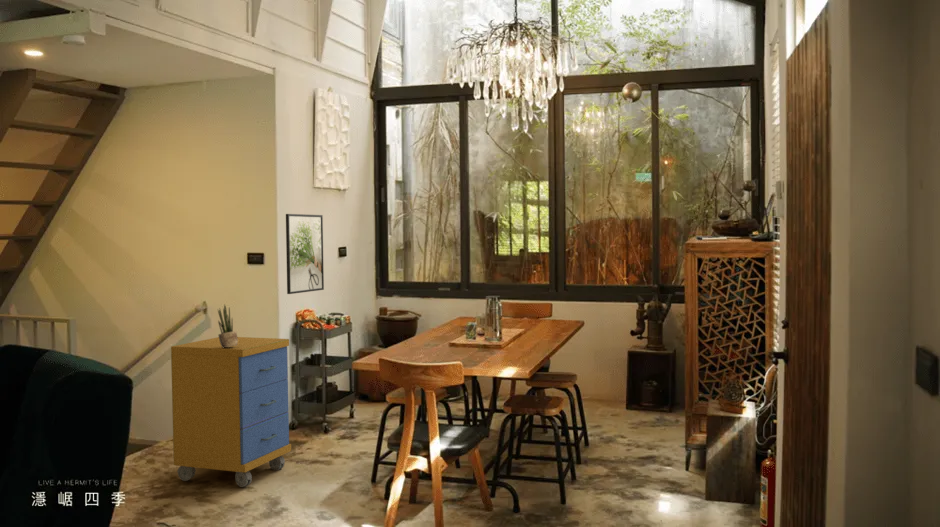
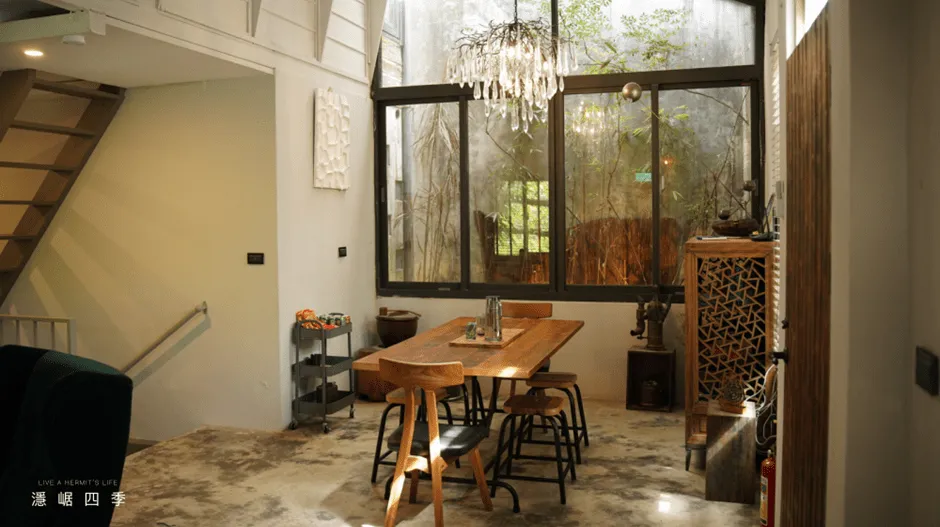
- potted plant [217,304,238,348]
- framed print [285,213,325,295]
- storage cabinet [170,336,292,488]
